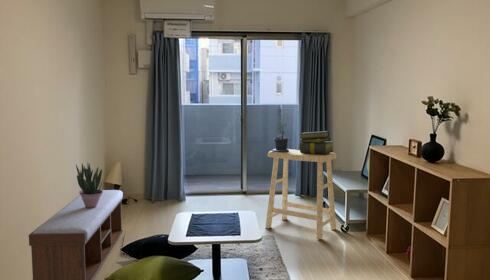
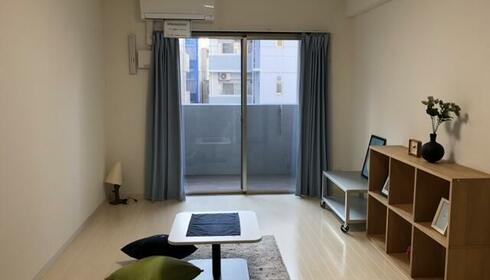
- stack of books [299,130,335,154]
- potted plant [271,120,290,152]
- stool [265,148,337,240]
- bench [28,189,124,280]
- potted plant [75,161,104,208]
